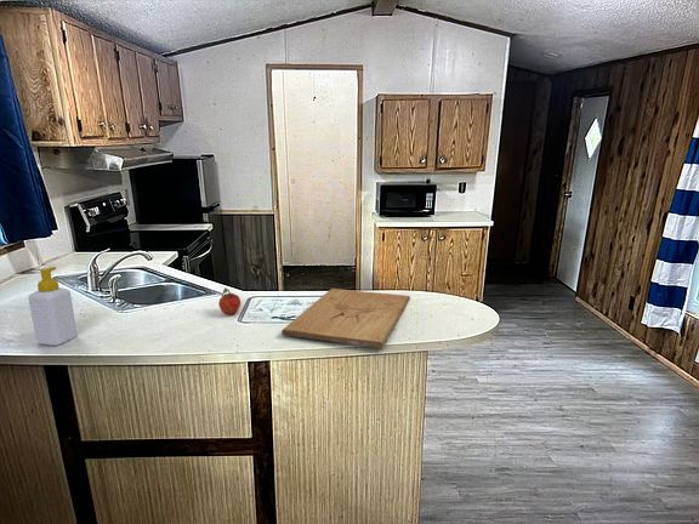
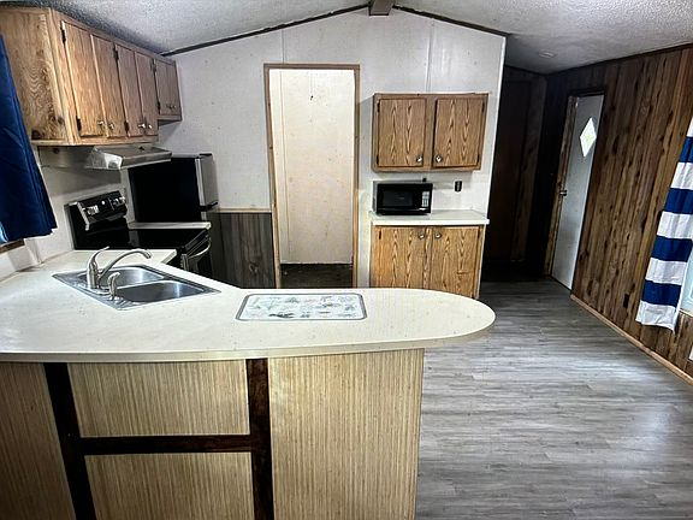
- soap bottle [27,266,78,347]
- cutting board [280,287,411,349]
- fruit [217,286,241,317]
